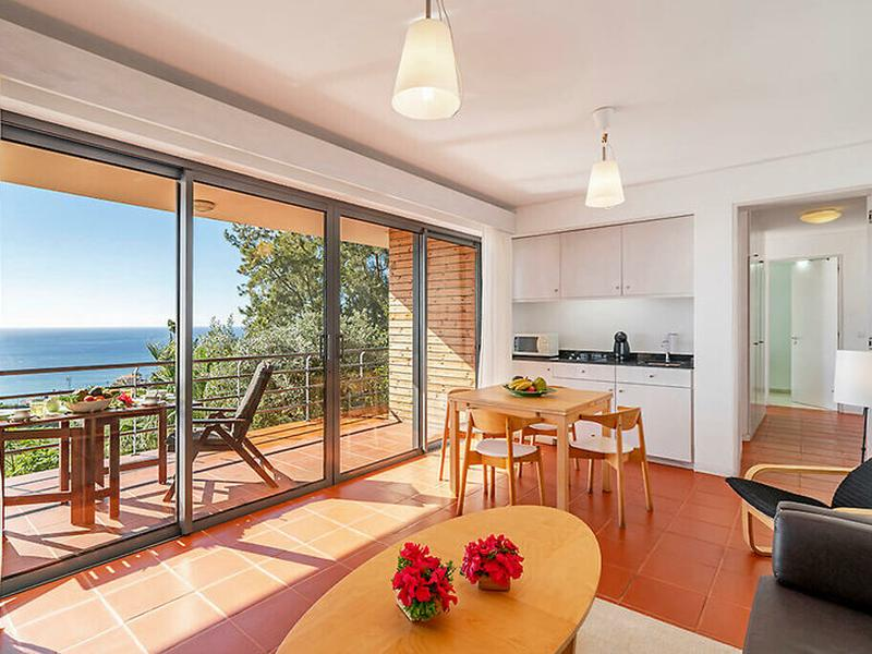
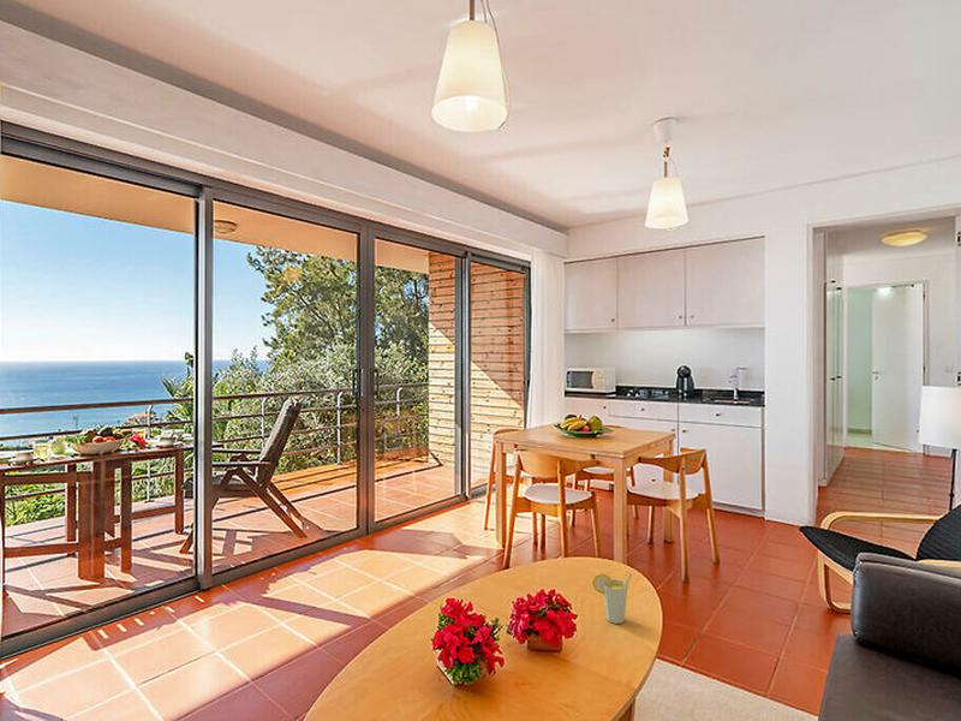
+ cup [591,572,633,625]
